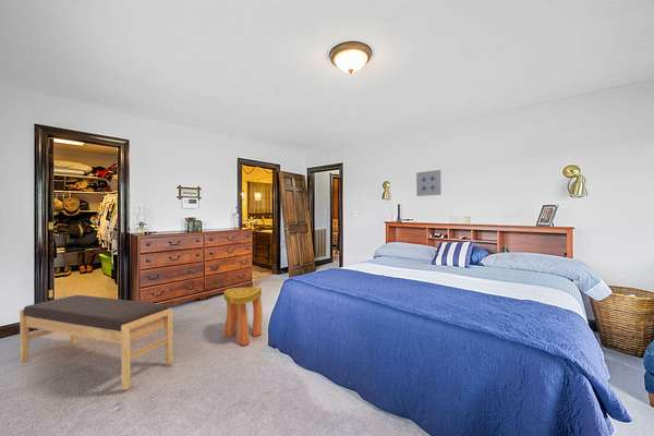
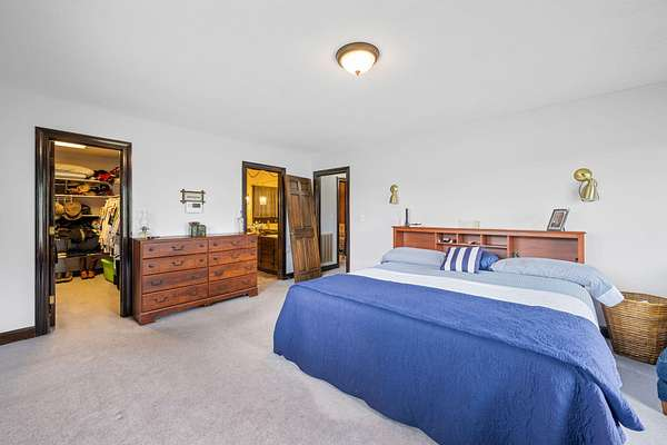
- wall art [415,169,443,197]
- bench [19,294,173,391]
- stool [222,286,263,347]
